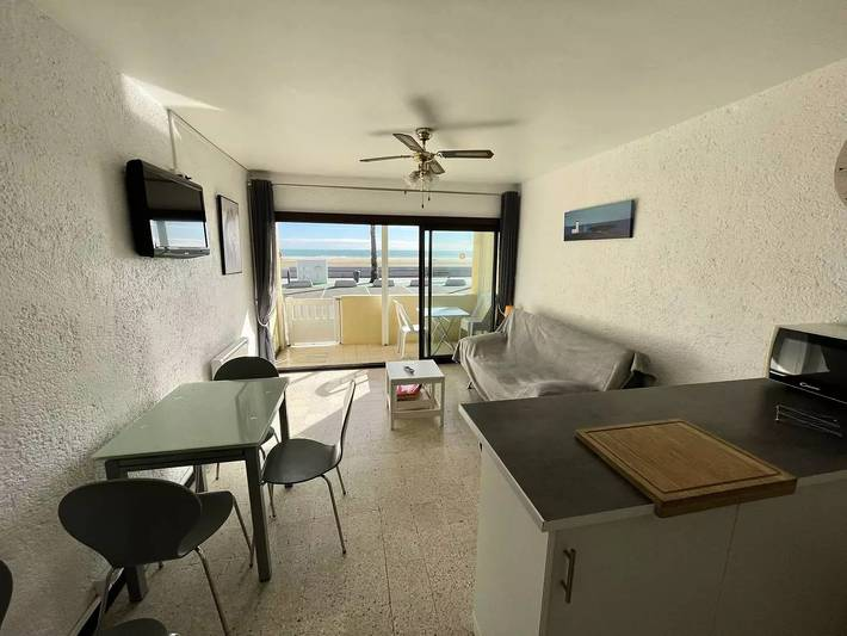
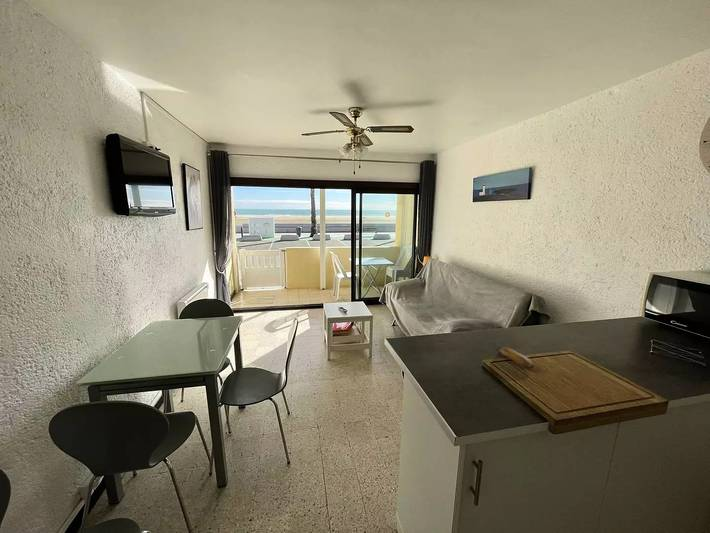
+ banana [499,346,535,369]
